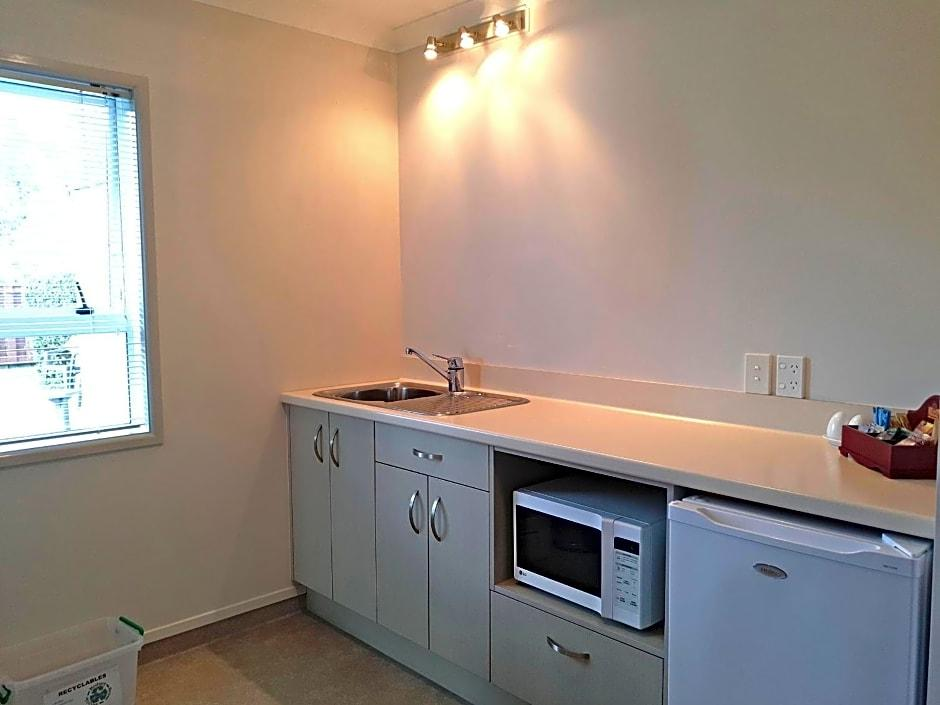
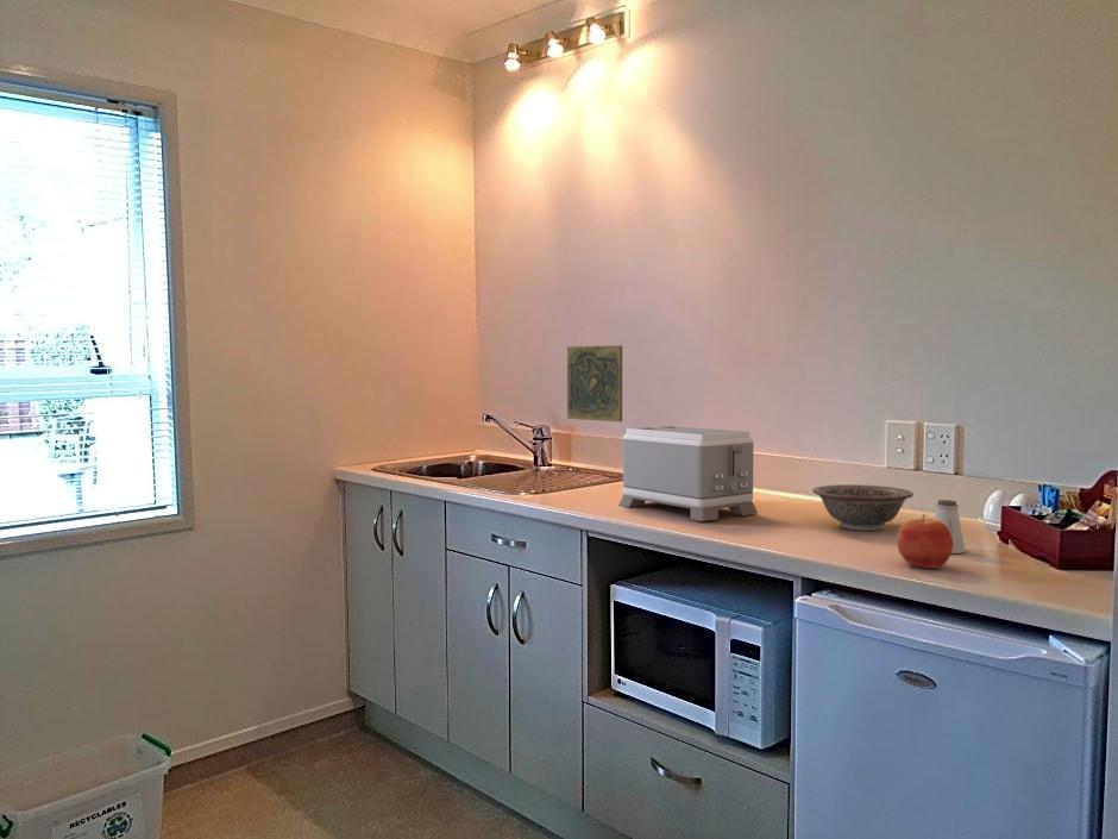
+ decorative bowl [811,483,915,532]
+ saltshaker [932,499,967,555]
+ decorative tile [566,344,623,422]
+ toaster [617,425,759,522]
+ apple [896,513,954,570]
